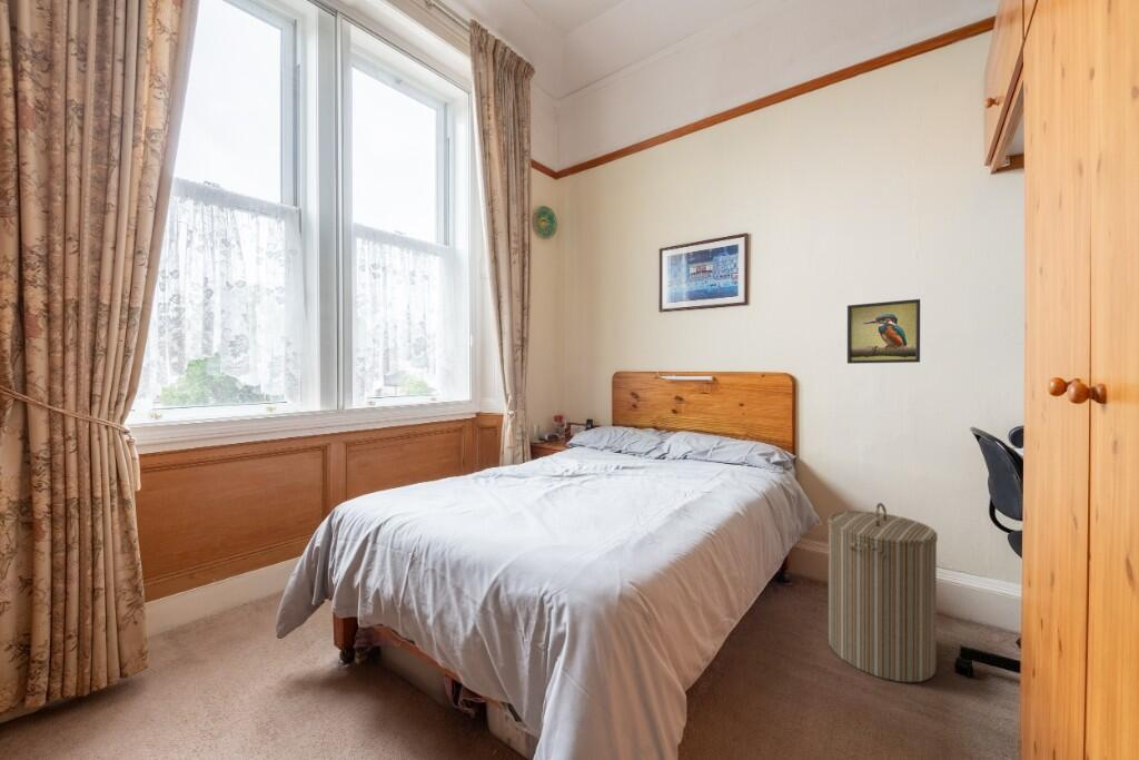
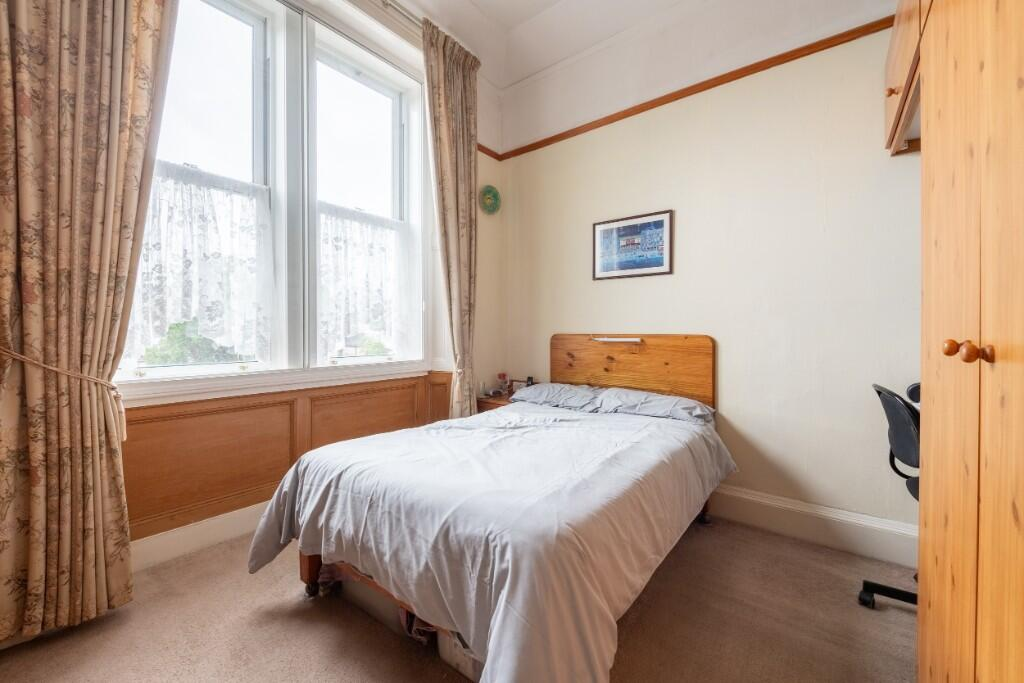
- laundry hamper [826,502,939,683]
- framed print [846,298,921,365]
